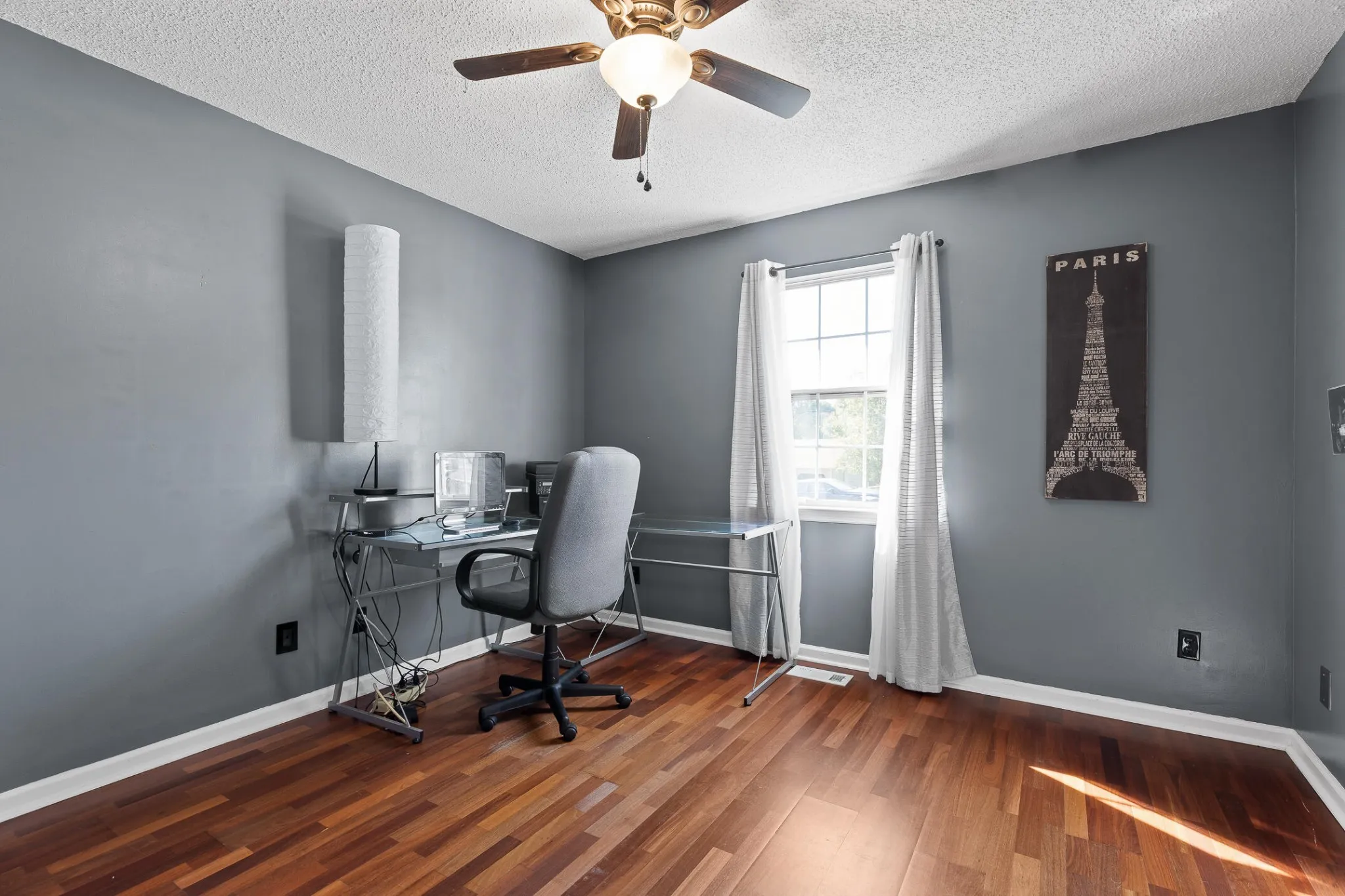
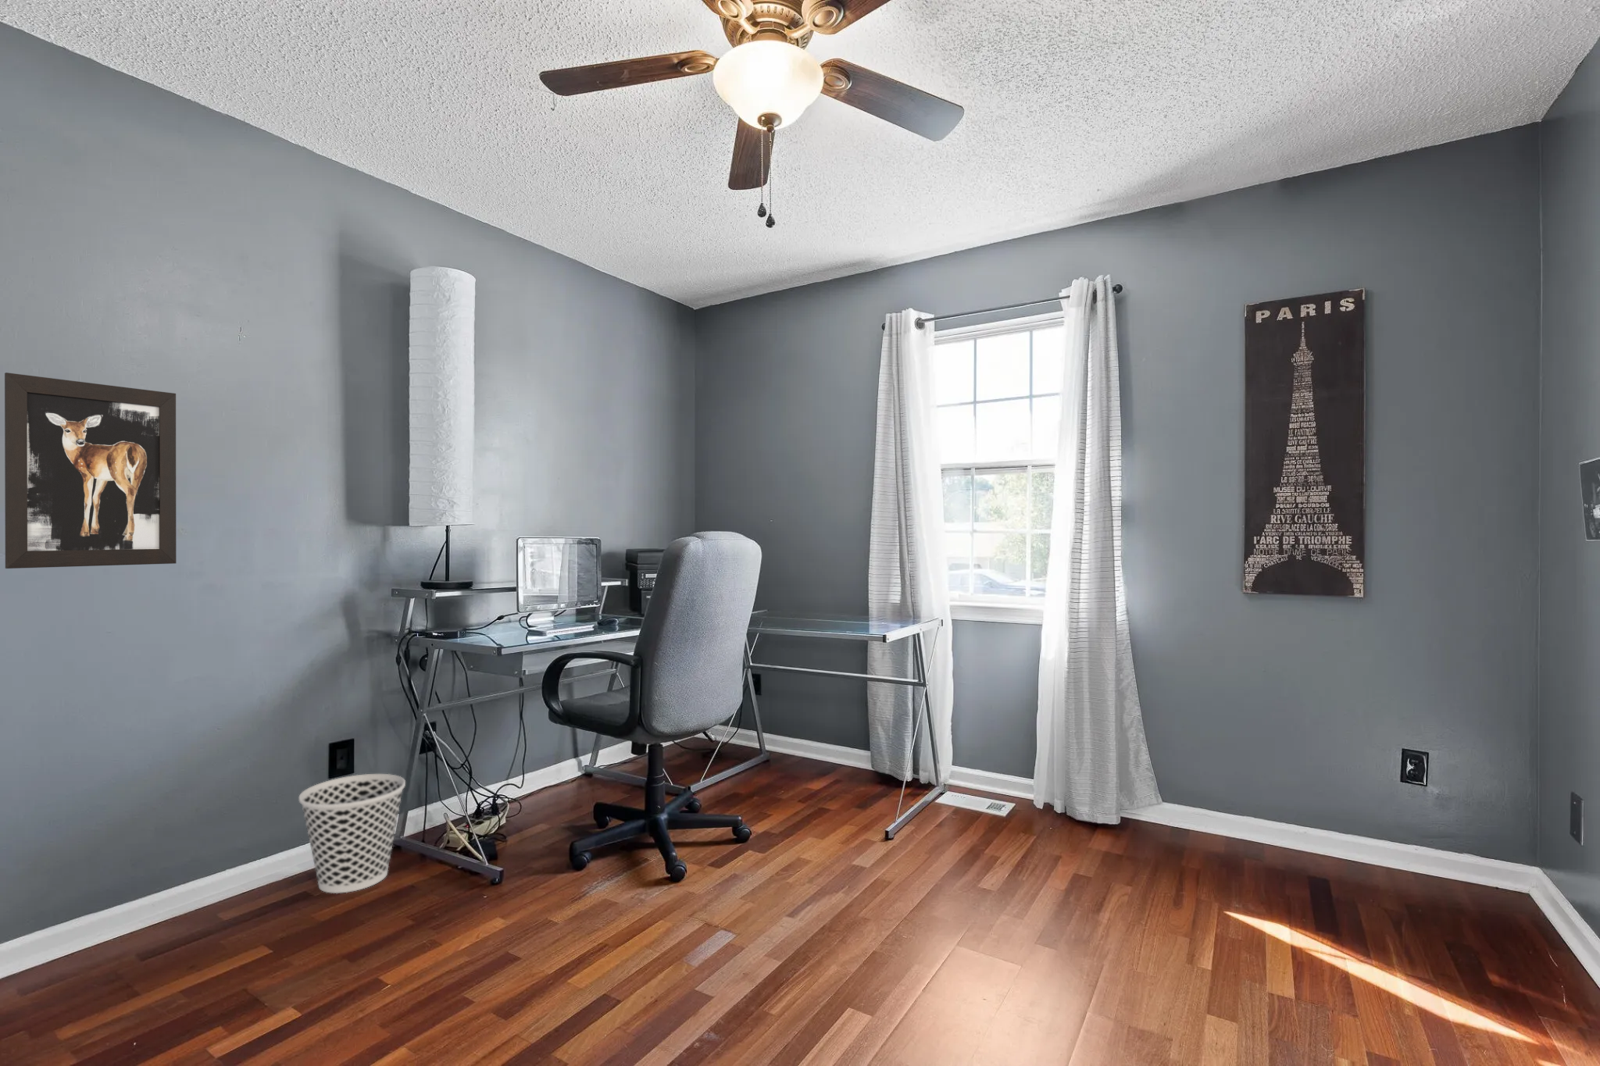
+ wastebasket [299,773,407,895]
+ wall art [4,371,177,570]
